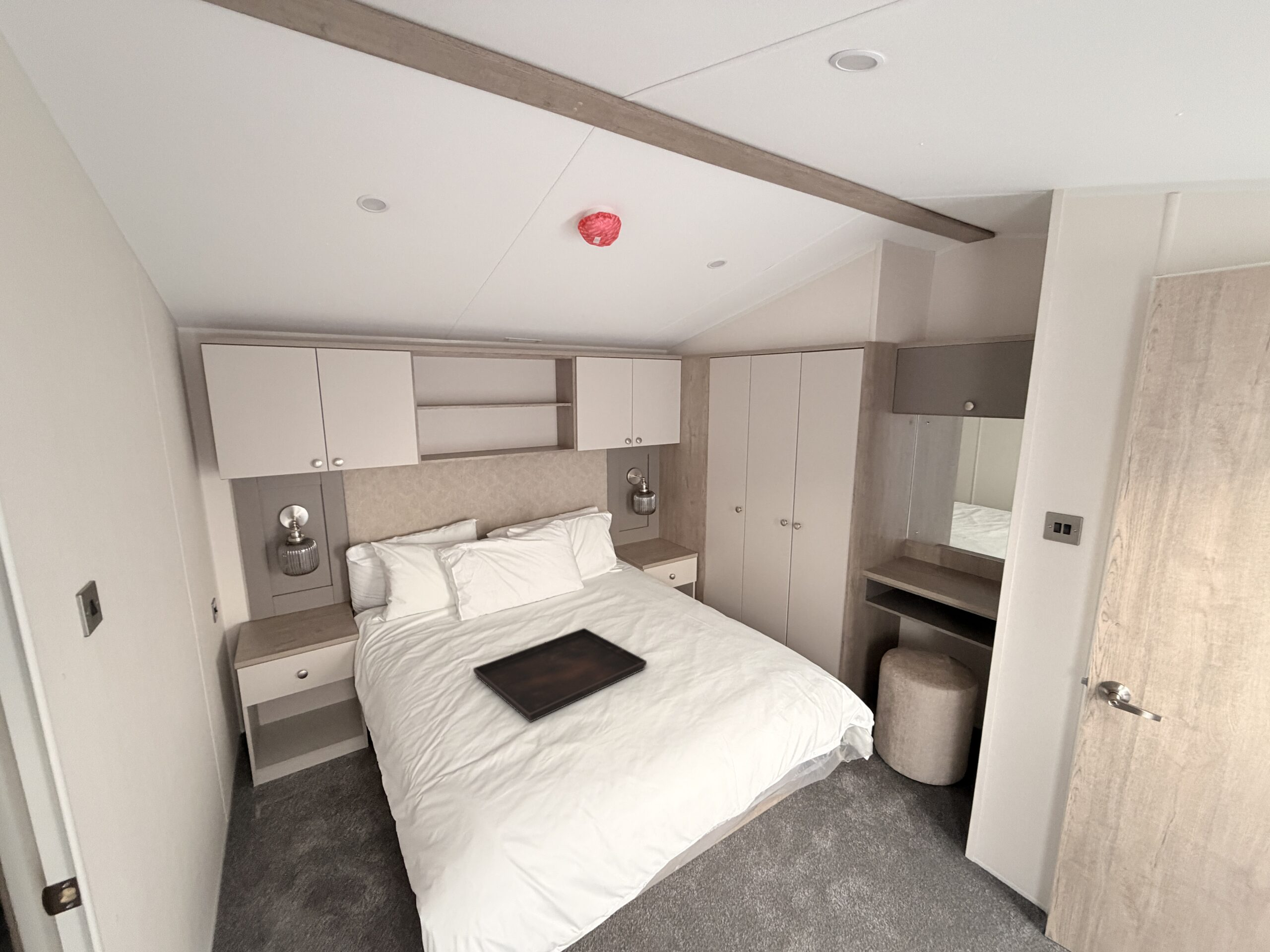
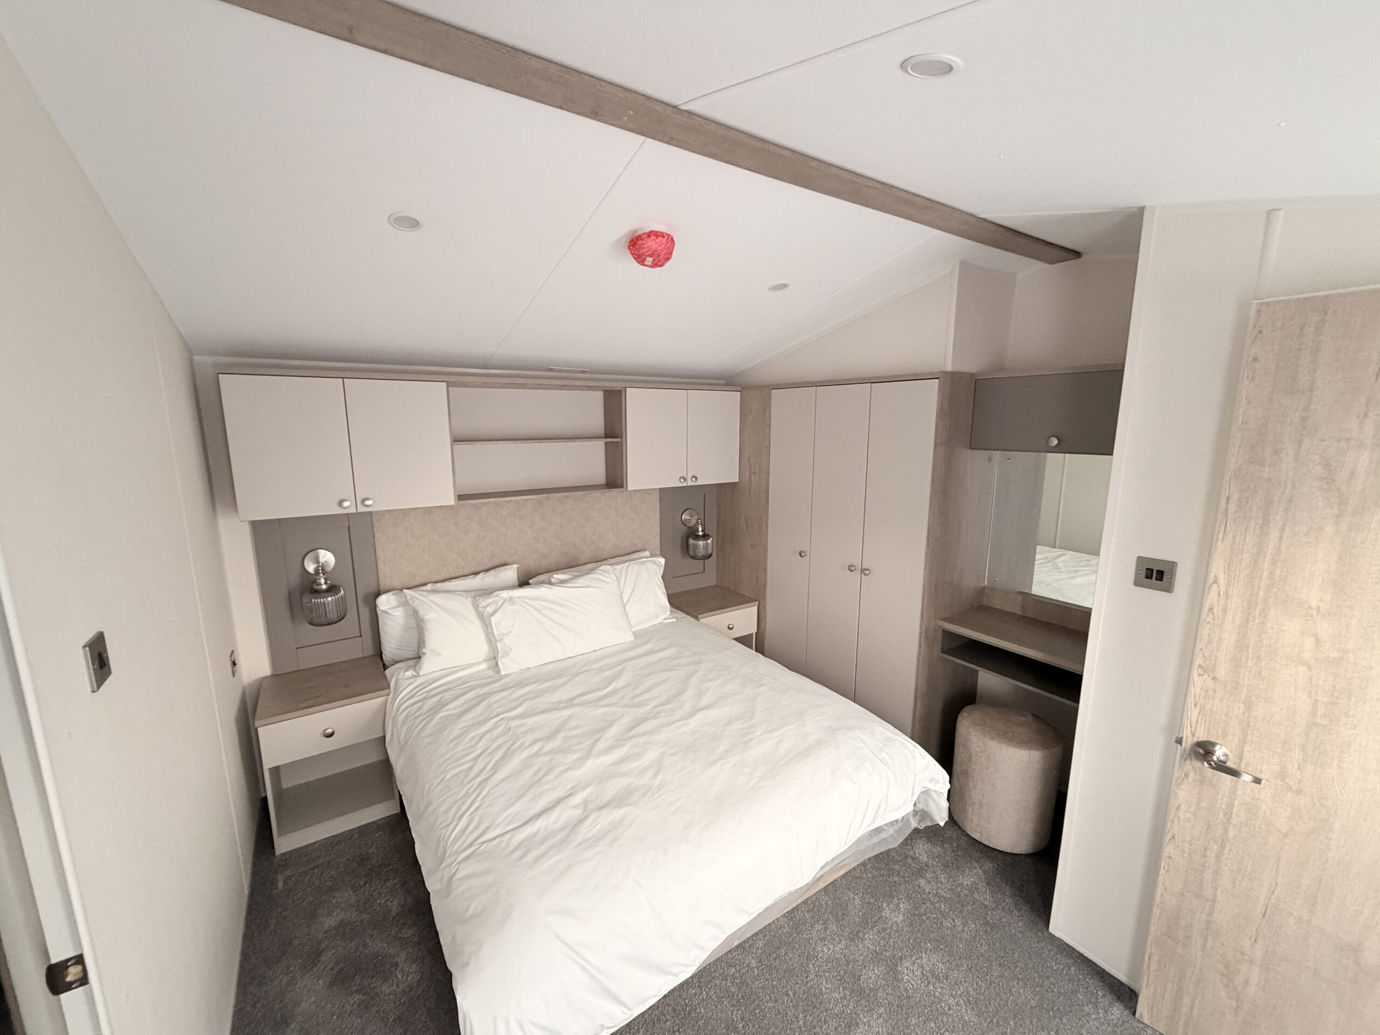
- serving tray [473,628,647,722]
